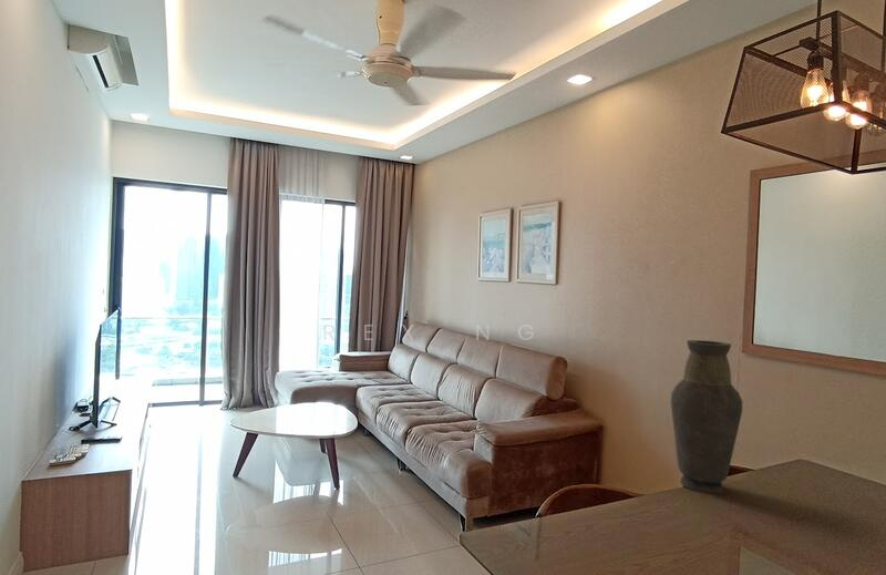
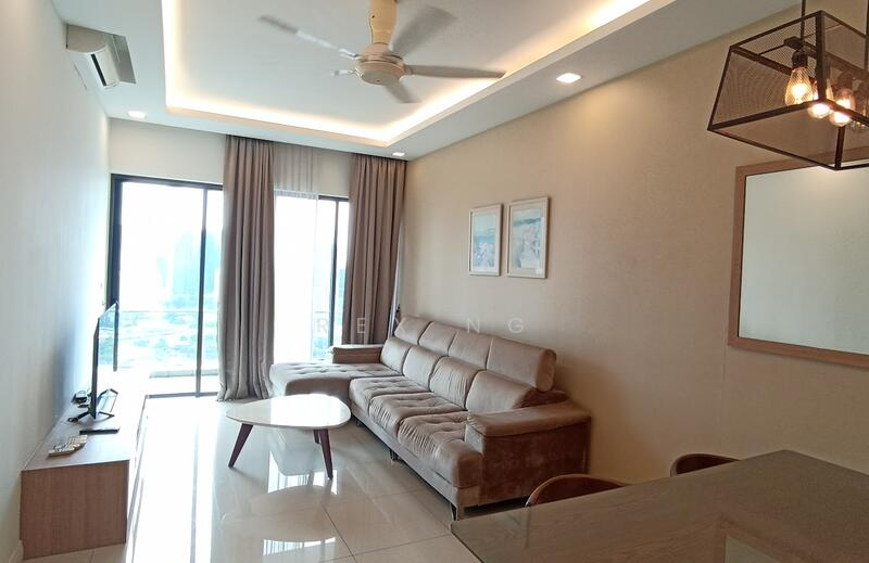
- vase [670,339,743,494]
